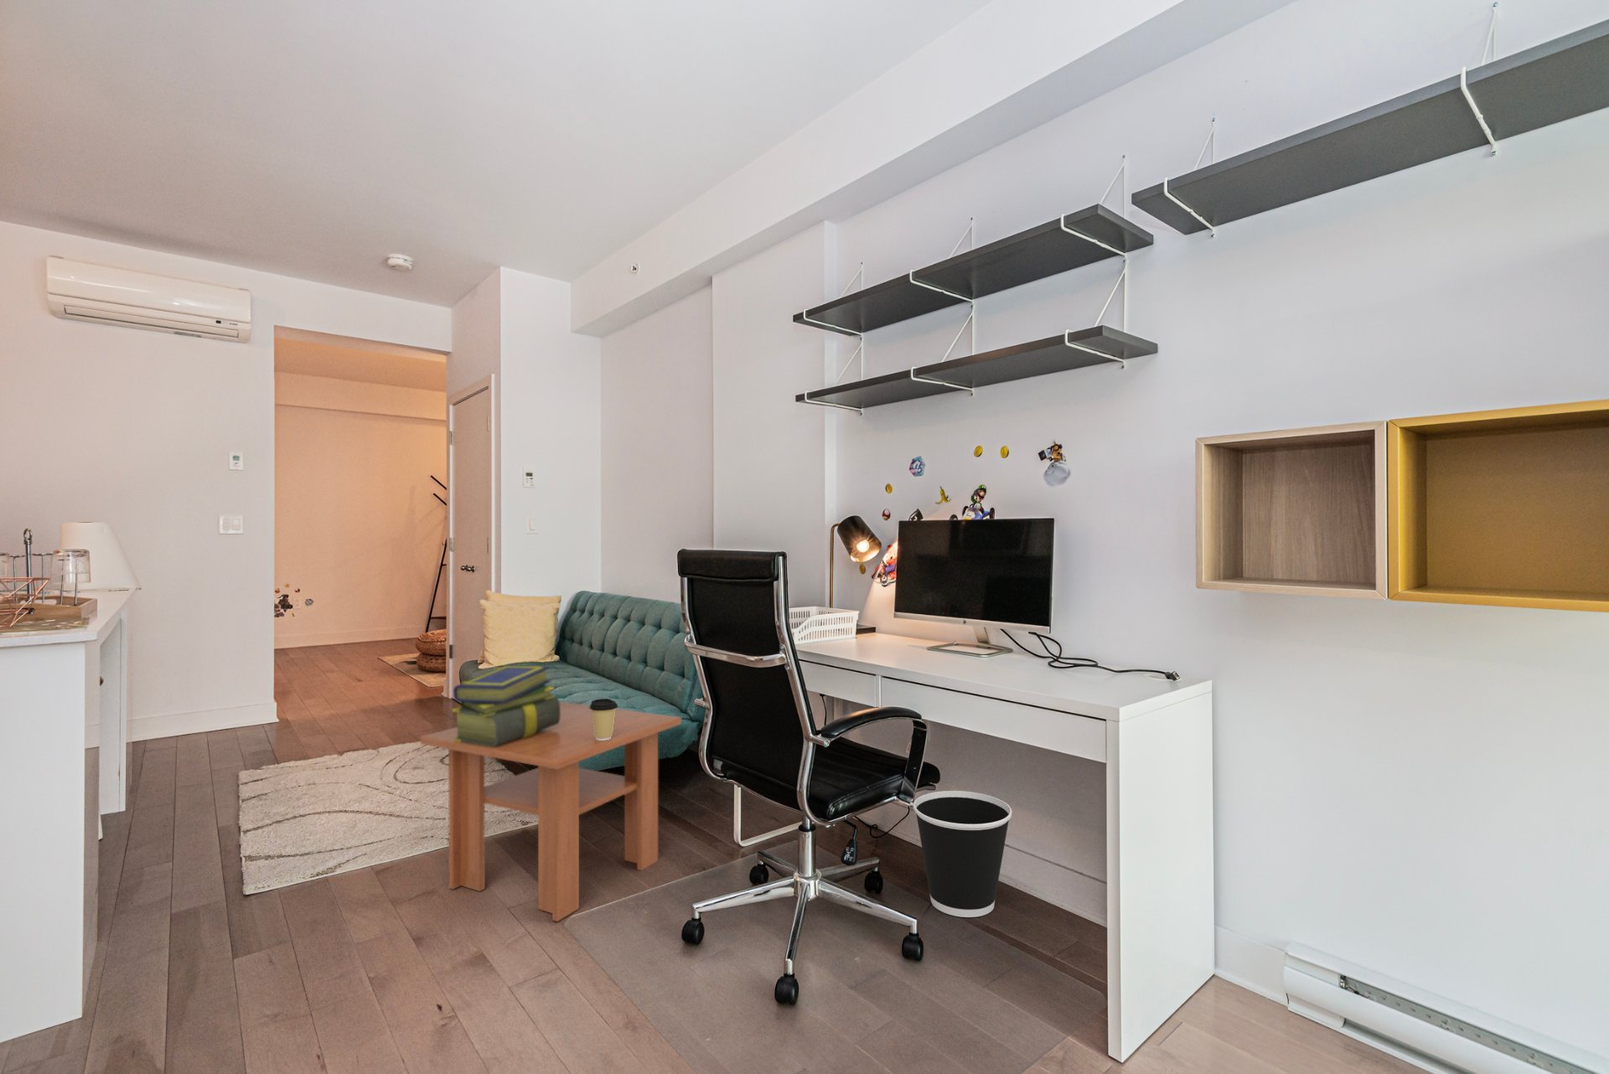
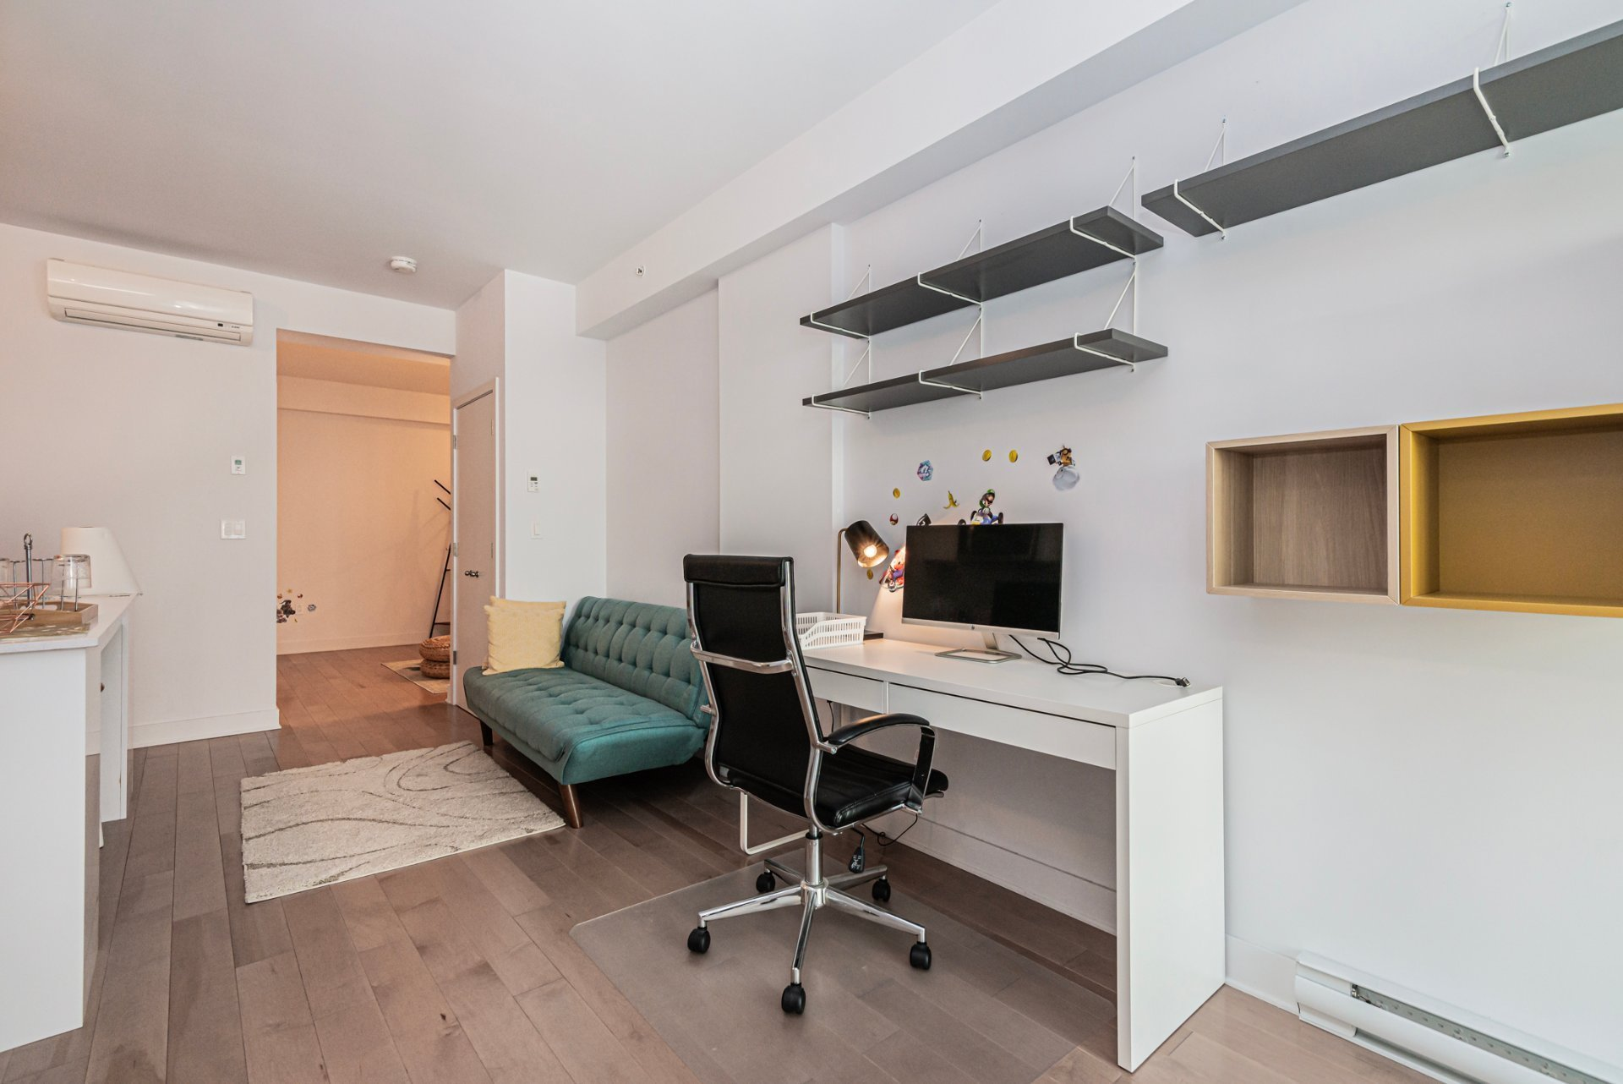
- stack of books [451,665,561,747]
- wastebasket [912,790,1012,918]
- coffee table [420,700,682,922]
- coffee cup [589,698,619,741]
